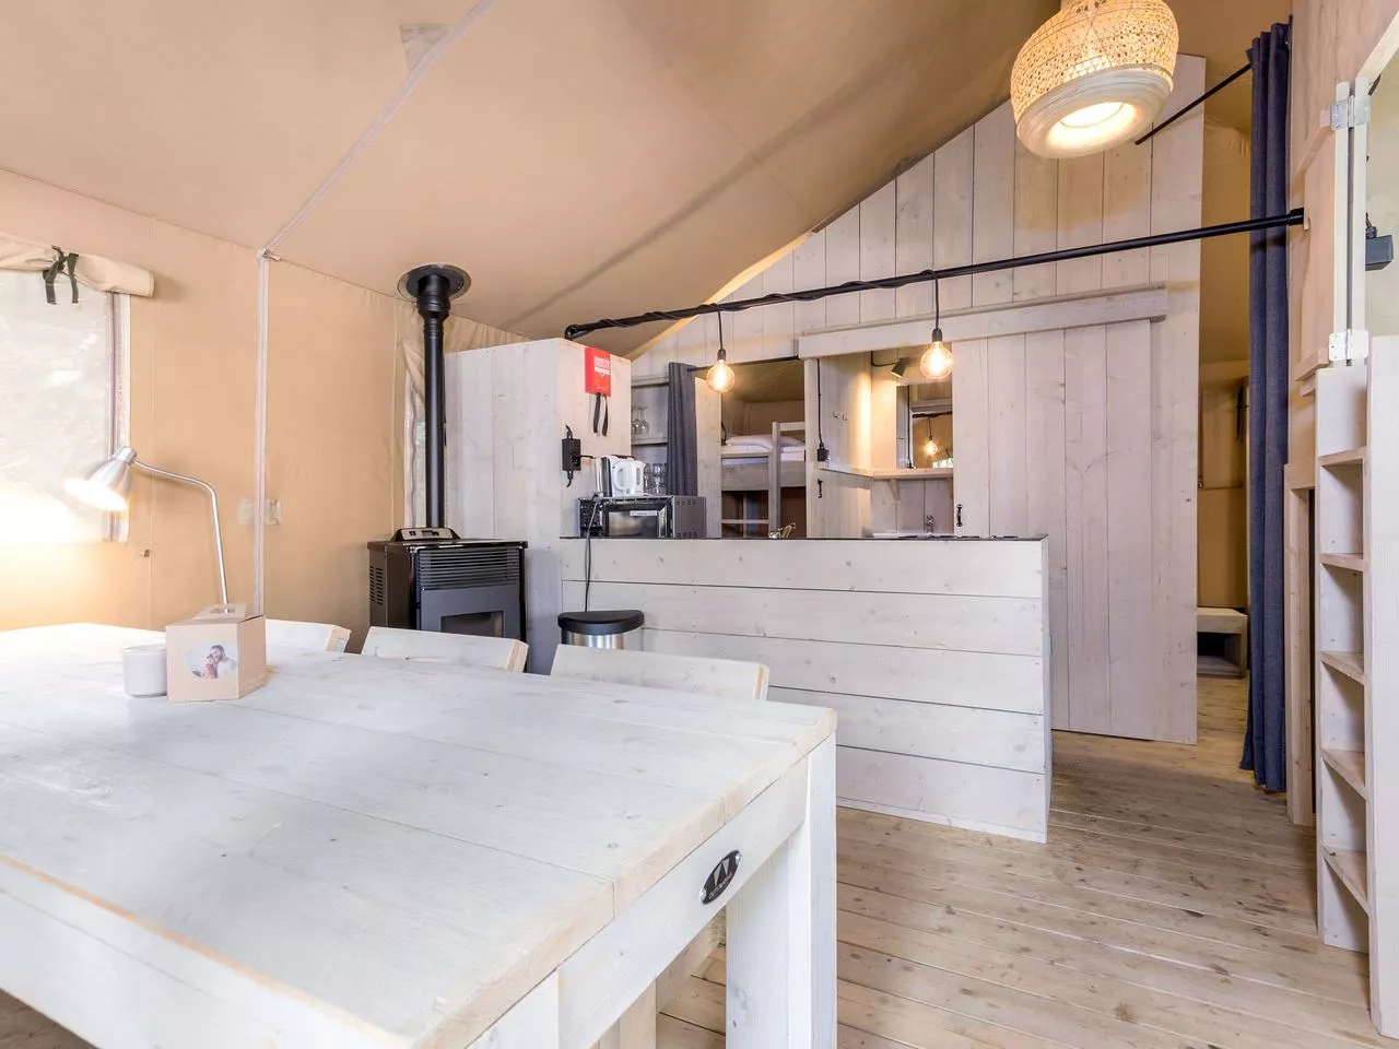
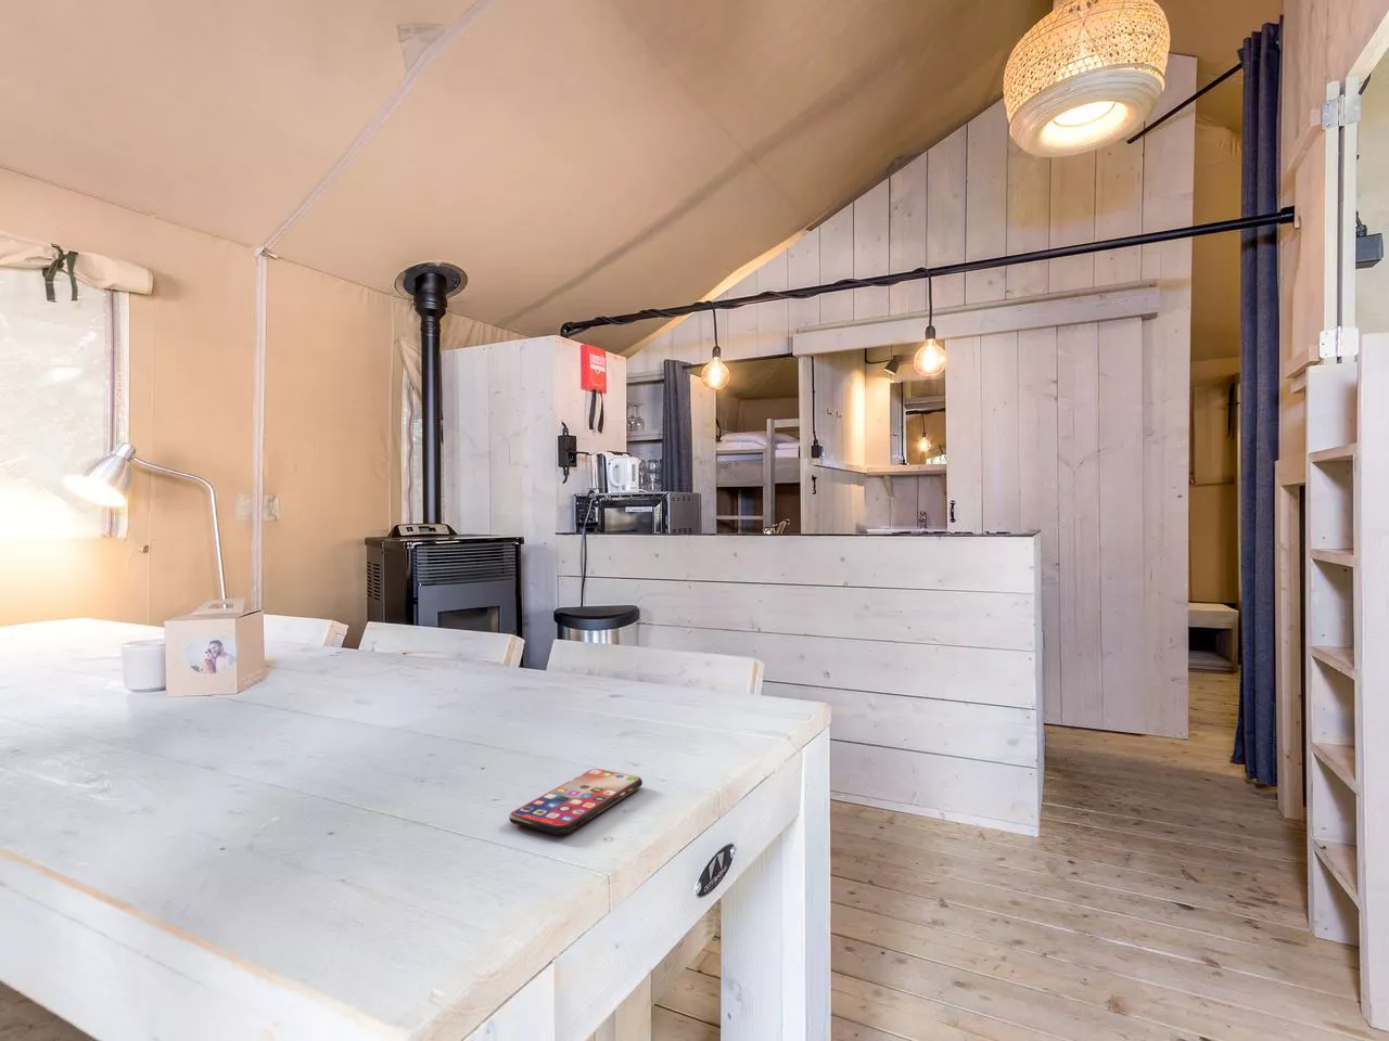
+ smartphone [507,768,643,837]
